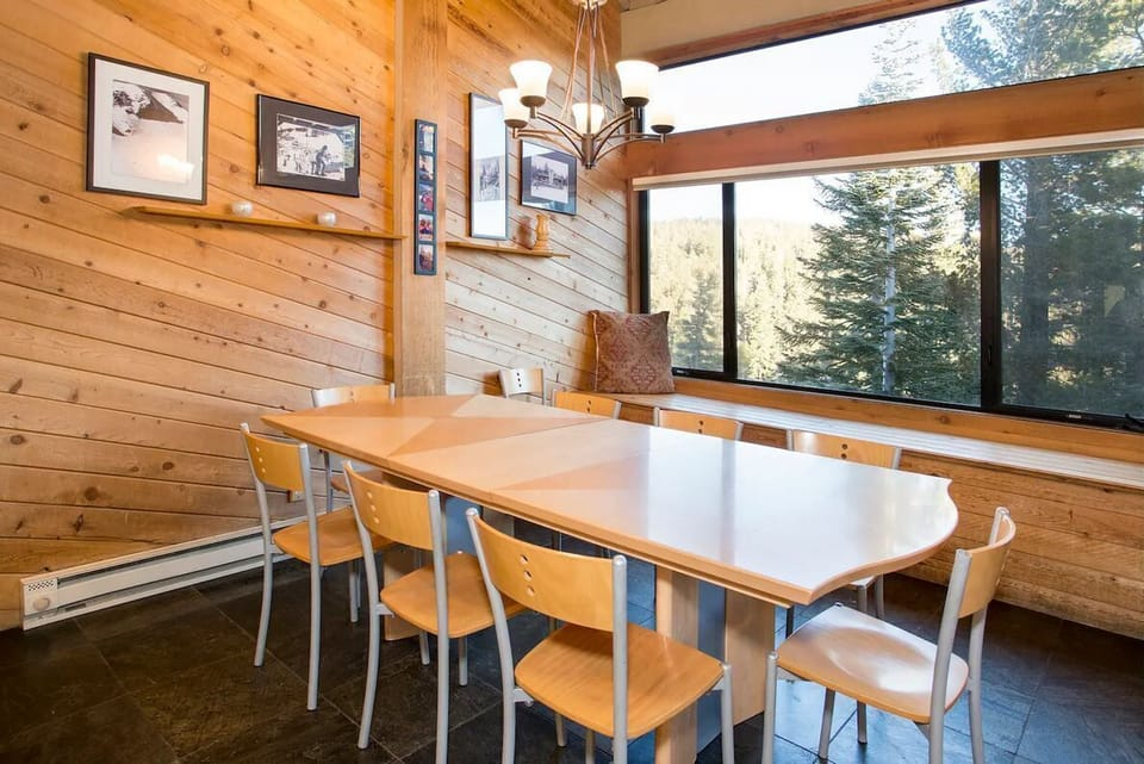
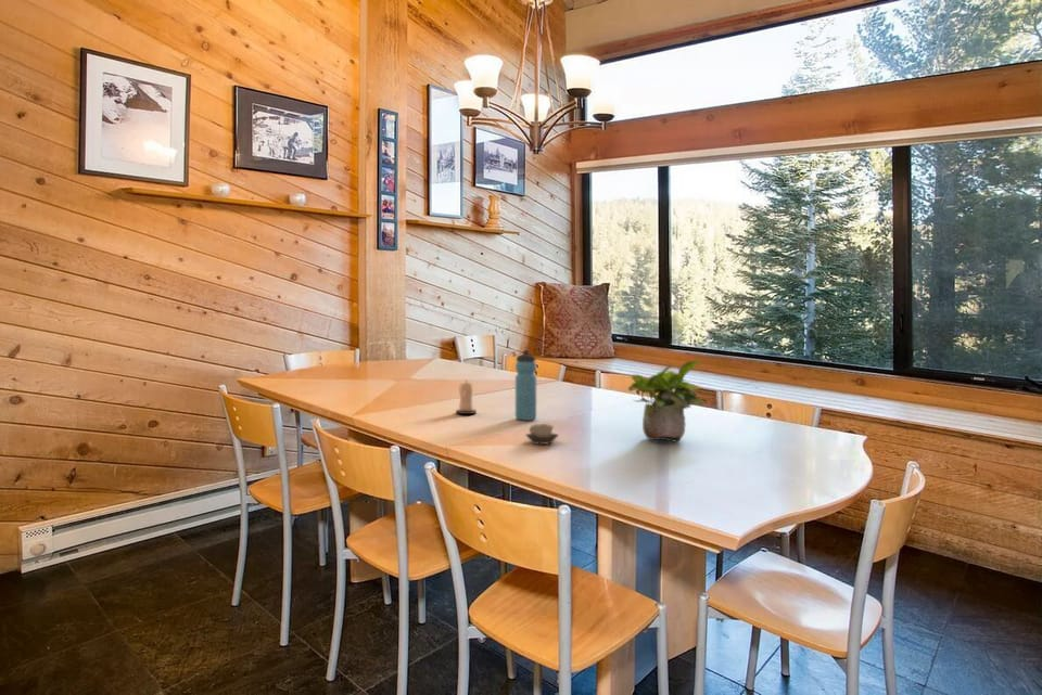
+ candle [455,378,478,415]
+ potted plant [626,360,706,443]
+ cup [524,423,560,446]
+ water bottle [514,349,537,421]
